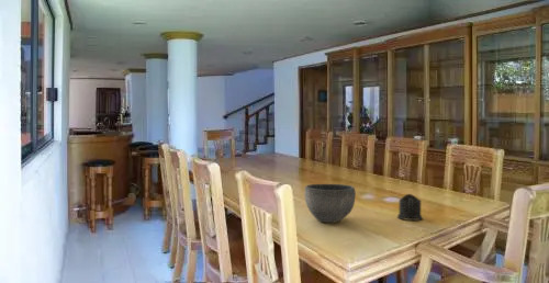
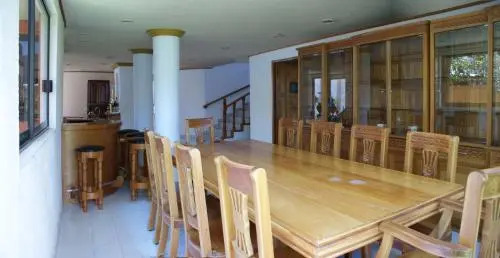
- cup [396,193,424,222]
- bowl [303,183,357,224]
